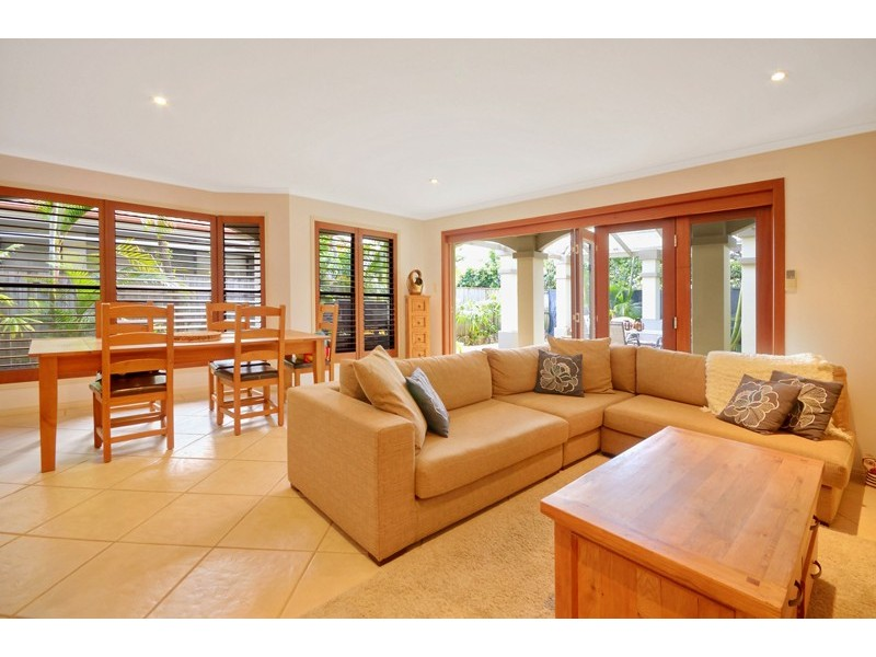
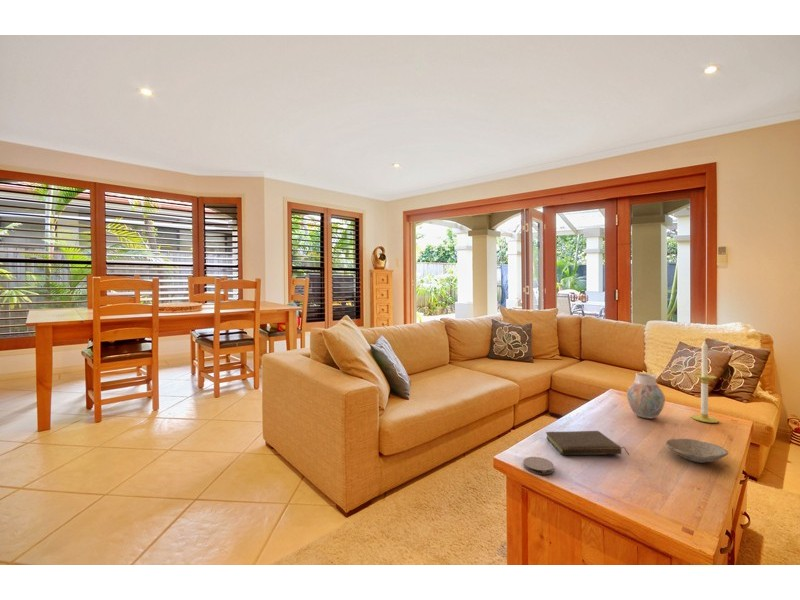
+ bowl [665,438,729,464]
+ coaster [523,456,555,475]
+ vase [626,372,666,419]
+ book [545,430,630,456]
+ candle [690,339,720,424]
